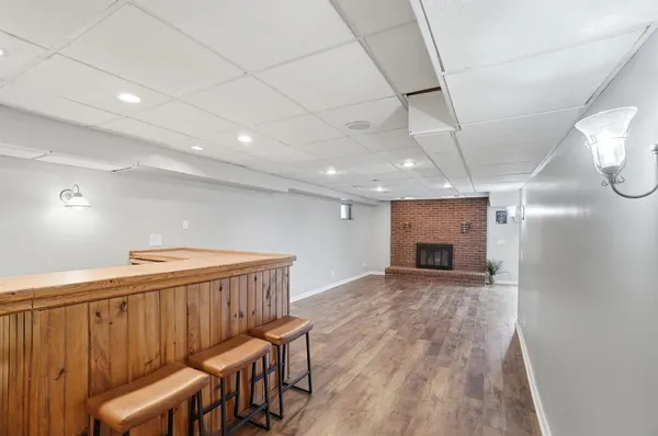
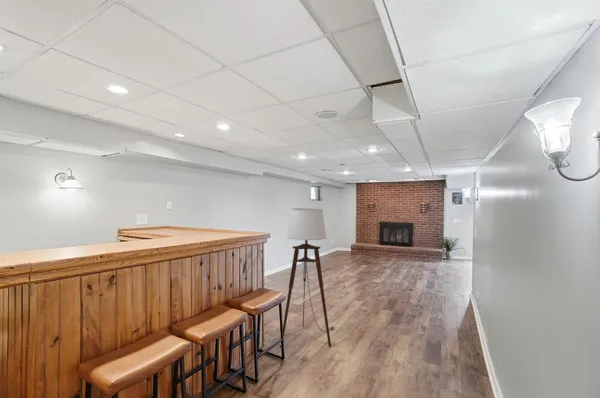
+ floor lamp [279,207,336,348]
